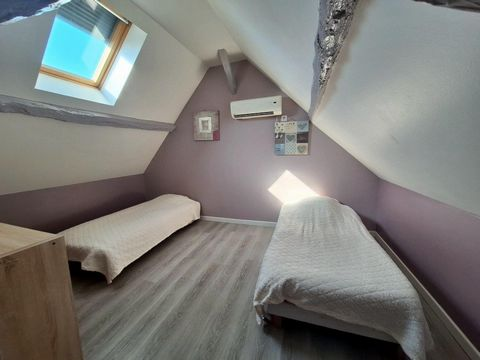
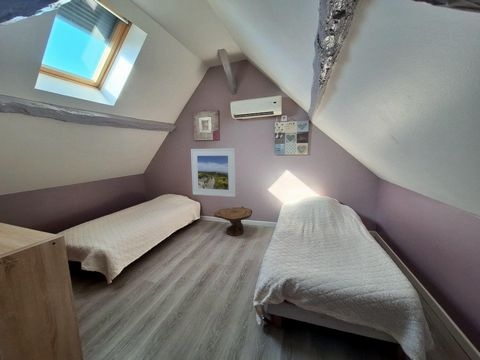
+ side table [213,205,253,237]
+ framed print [190,147,237,198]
